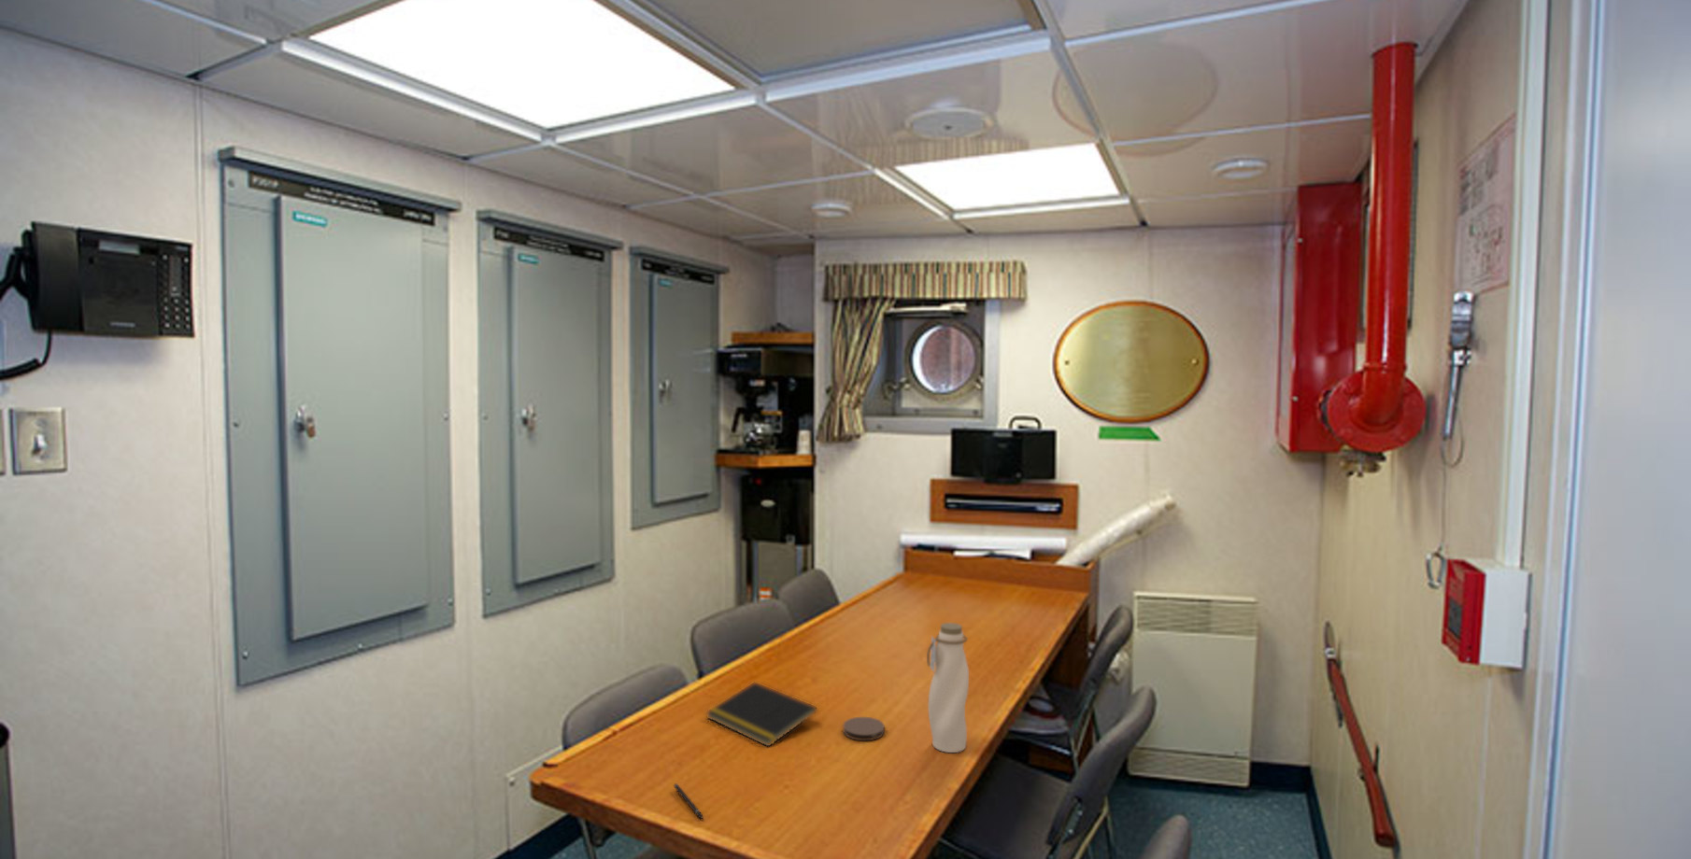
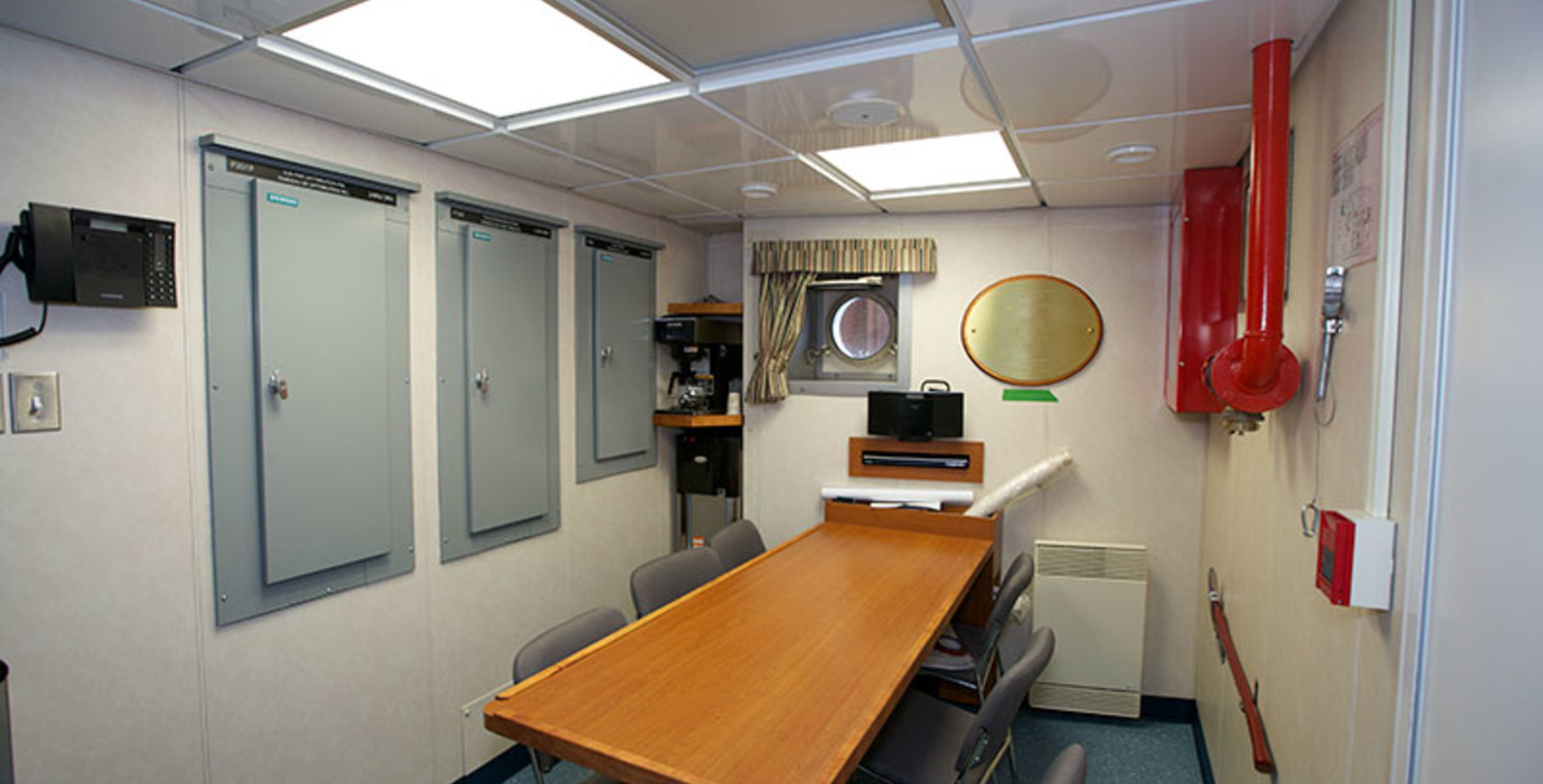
- notepad [706,682,818,748]
- water bottle [926,622,970,754]
- coaster [843,717,886,742]
- pen [673,782,705,820]
